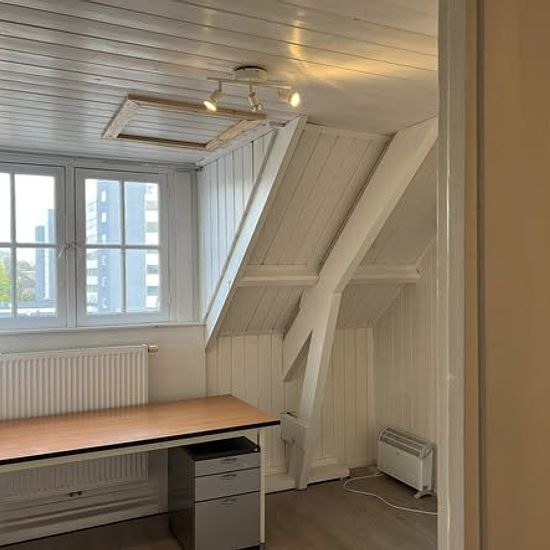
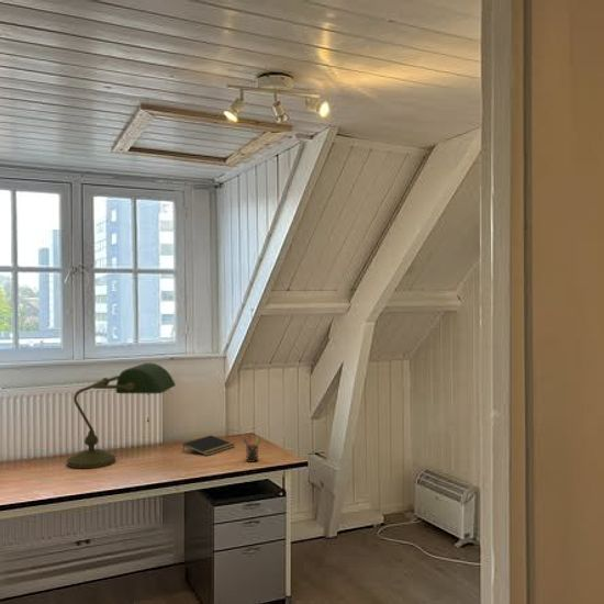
+ desk lamp [66,362,177,469]
+ notepad [181,435,235,457]
+ pen holder [242,435,261,463]
